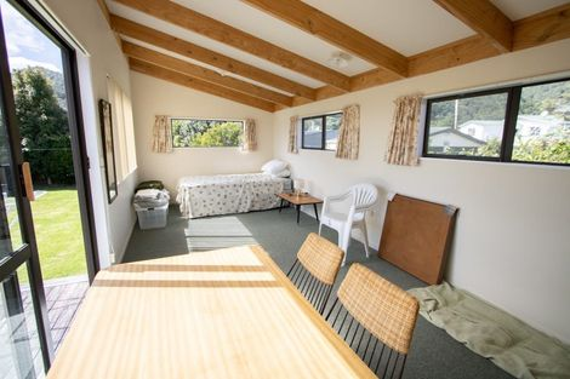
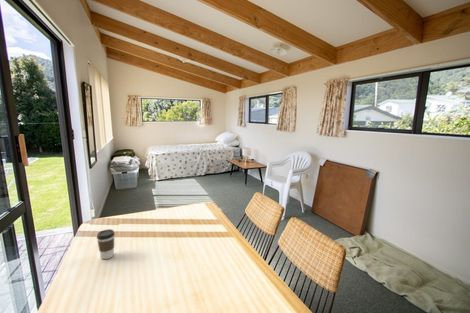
+ coffee cup [96,228,116,260]
